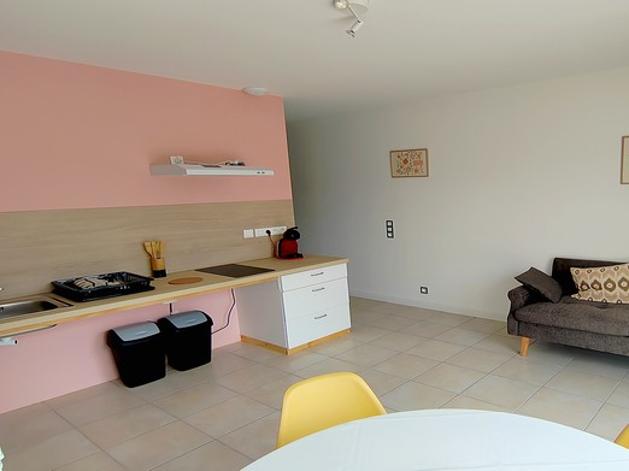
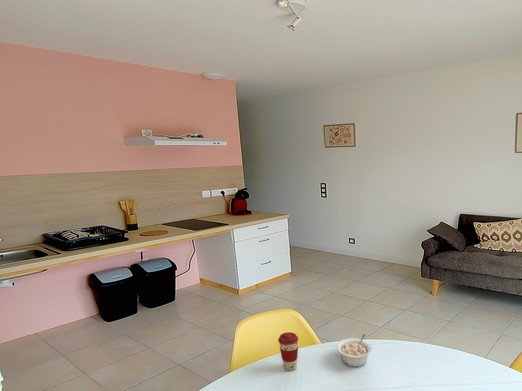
+ coffee cup [277,331,299,371]
+ legume [336,333,372,368]
